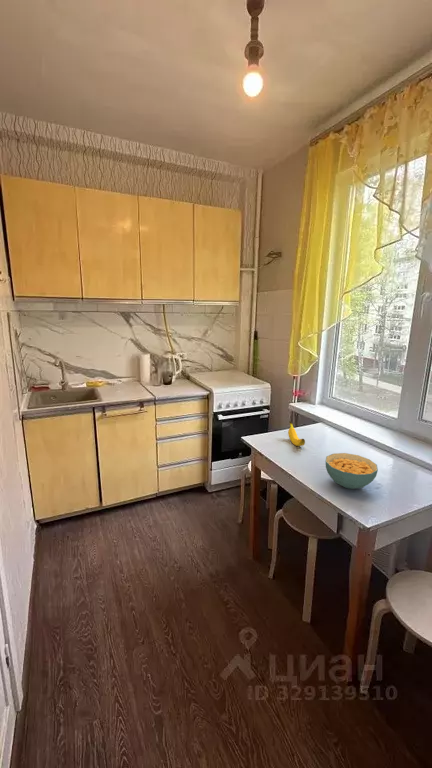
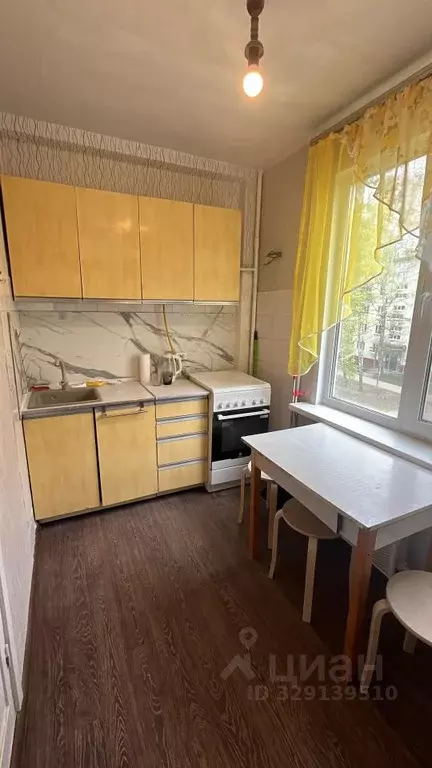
- cereal bowl [324,452,379,490]
- banana [287,420,306,447]
